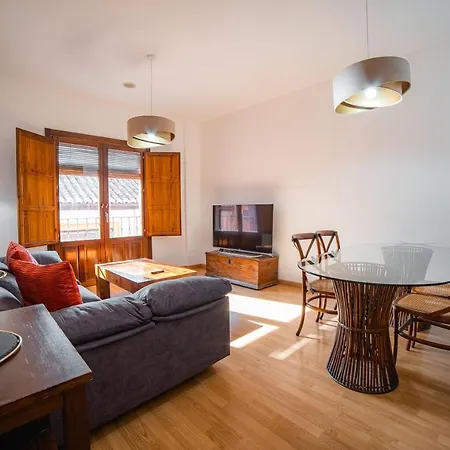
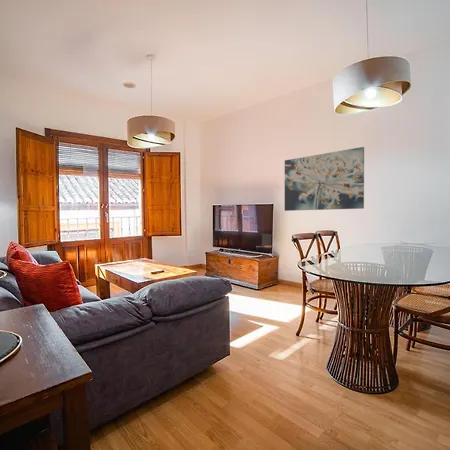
+ wall art [284,146,365,212]
